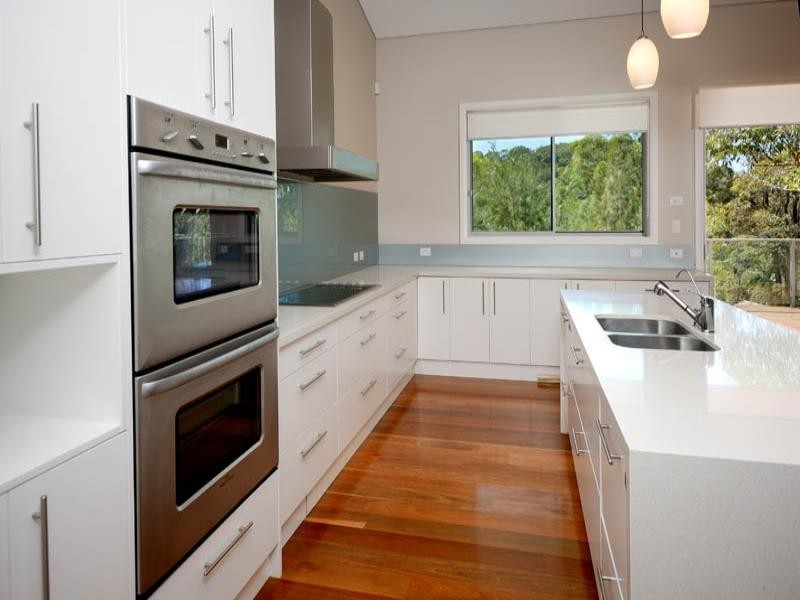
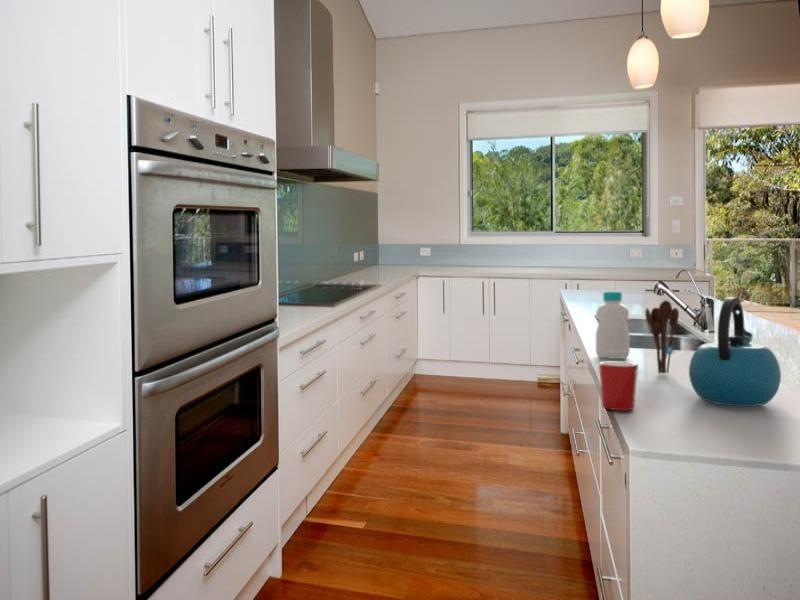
+ mug [598,360,639,411]
+ bottle [595,290,631,360]
+ utensil holder [644,299,680,375]
+ kettle [688,296,782,407]
